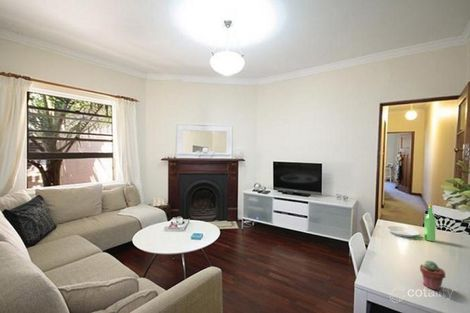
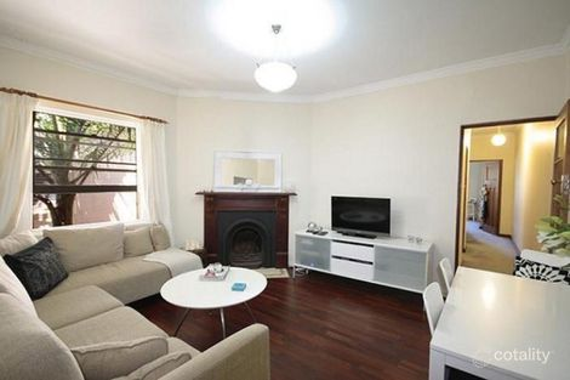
- plate [386,203,437,242]
- potted succulent [419,259,446,292]
